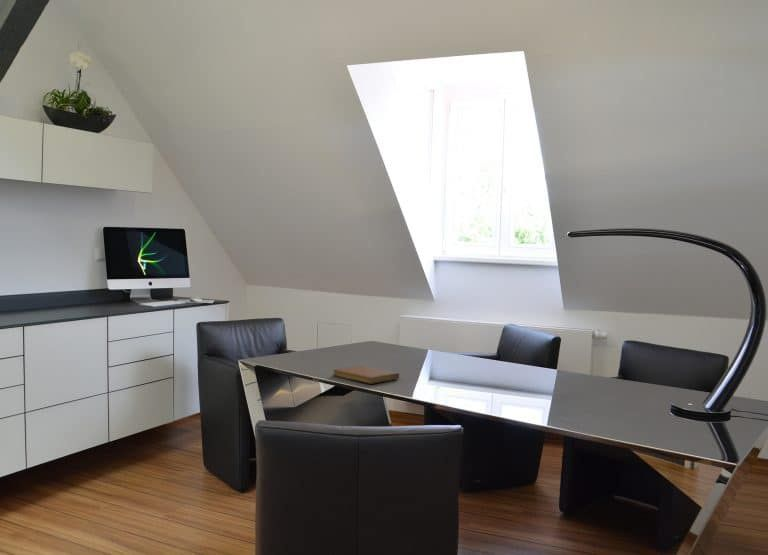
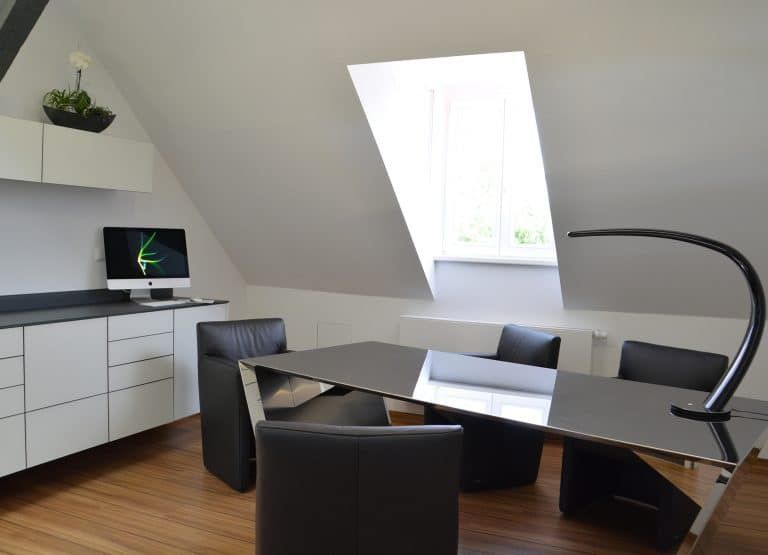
- notebook [332,365,400,385]
